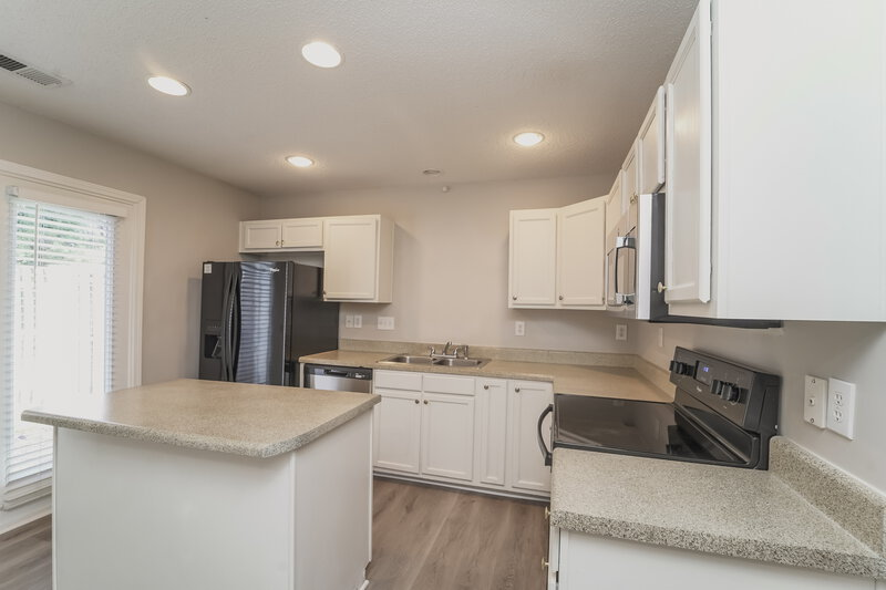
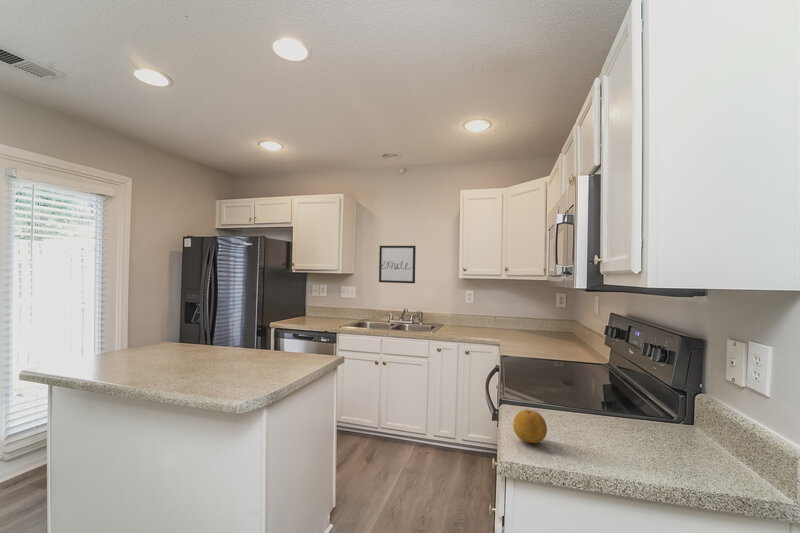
+ fruit [512,409,548,444]
+ wall art [378,245,417,284]
